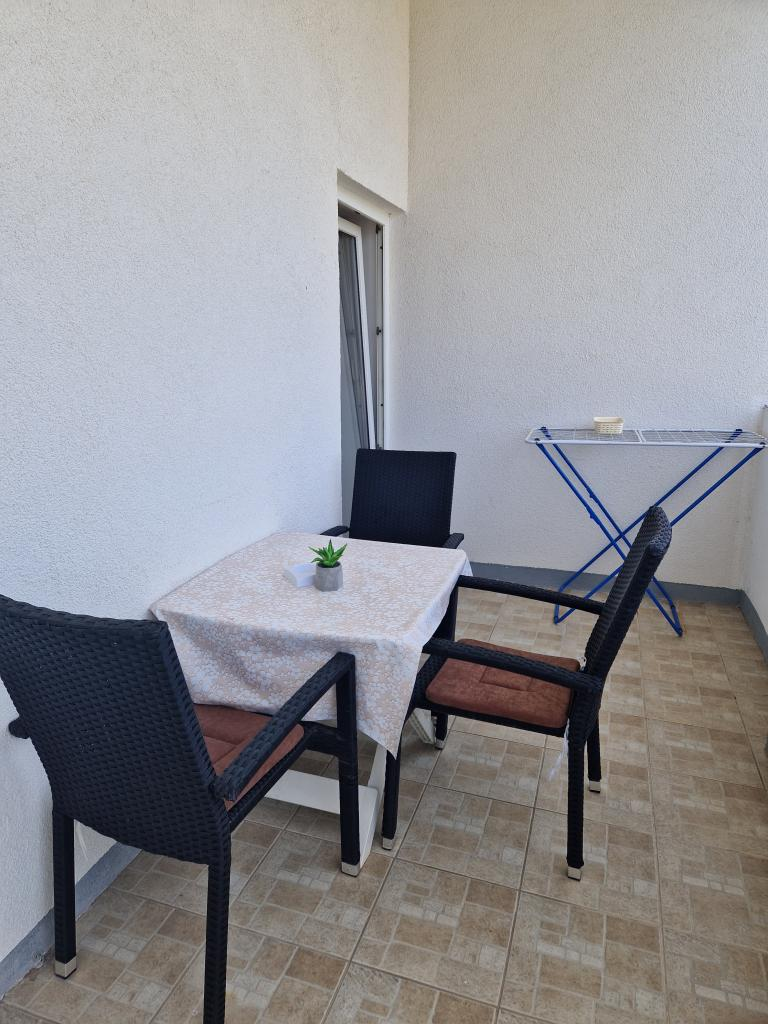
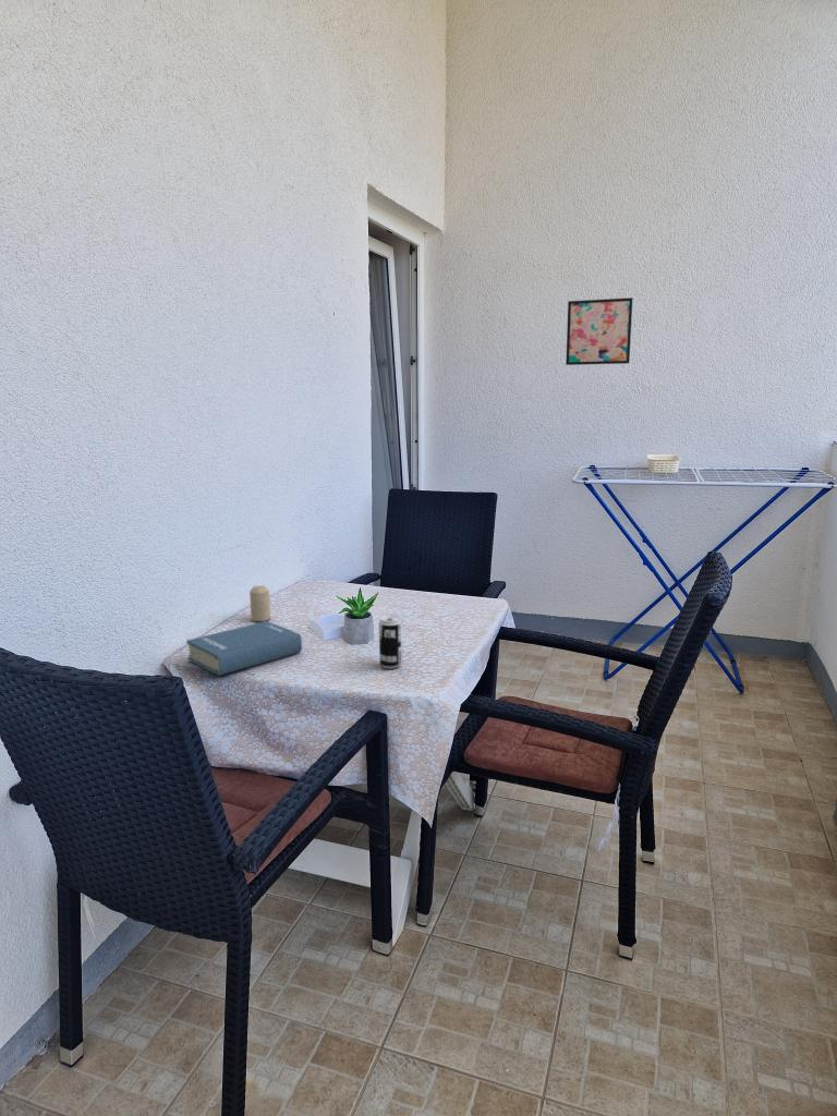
+ book [185,620,303,677]
+ candle [248,584,271,622]
+ beverage can [378,614,402,670]
+ wall art [565,296,633,366]
